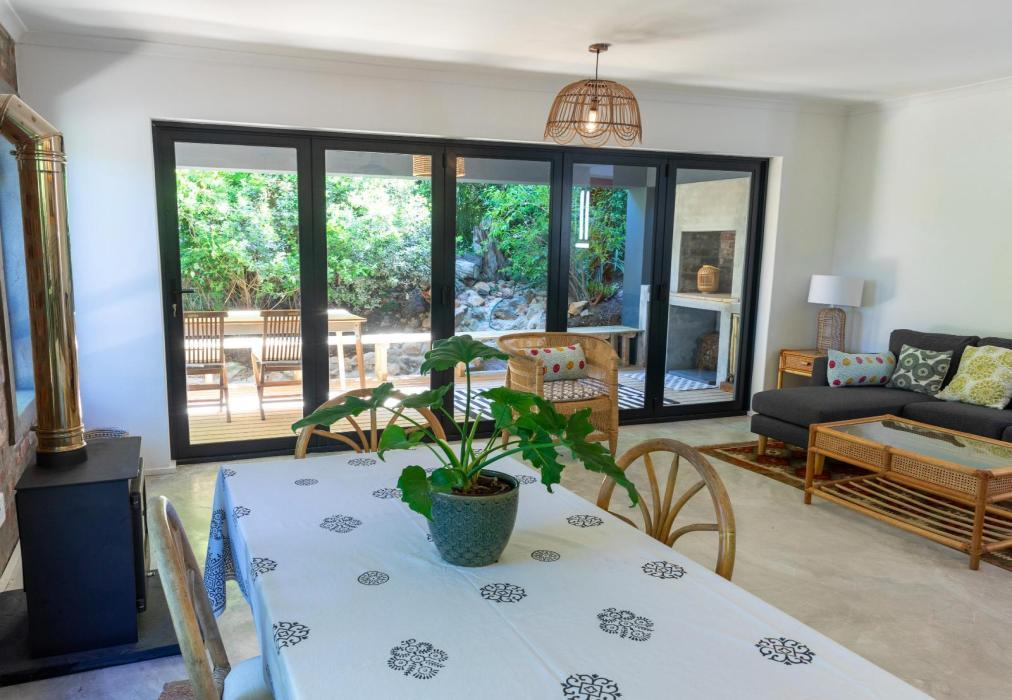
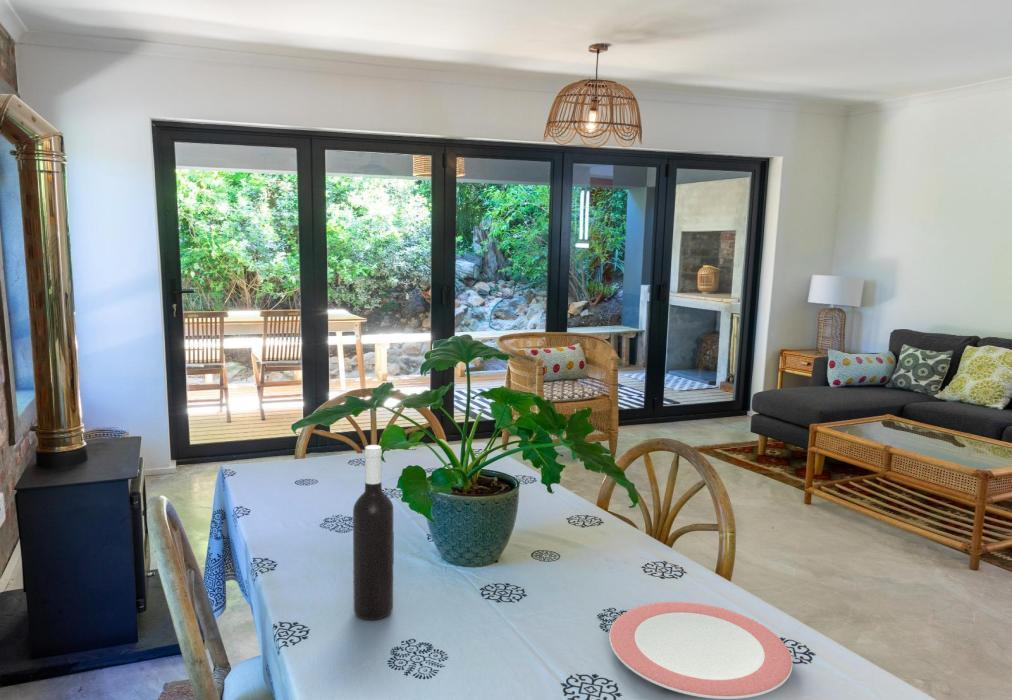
+ wine bottle [352,444,395,621]
+ plate [608,601,794,700]
